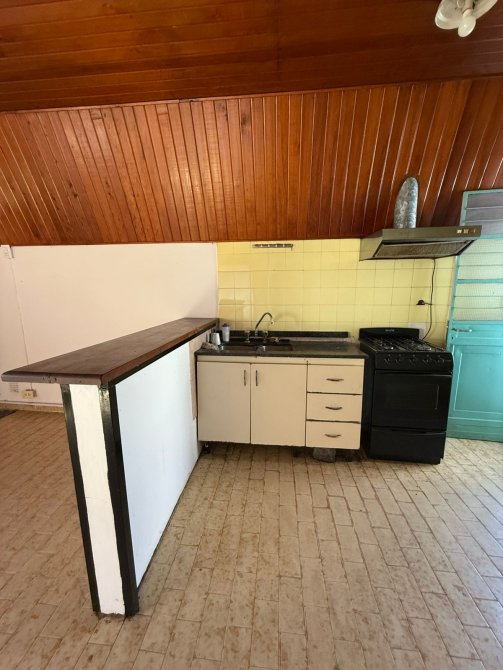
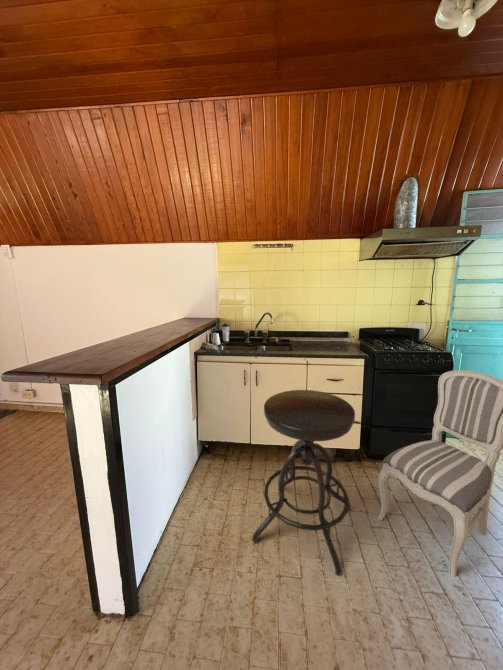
+ dining chair [377,369,503,579]
+ stool [251,389,356,577]
